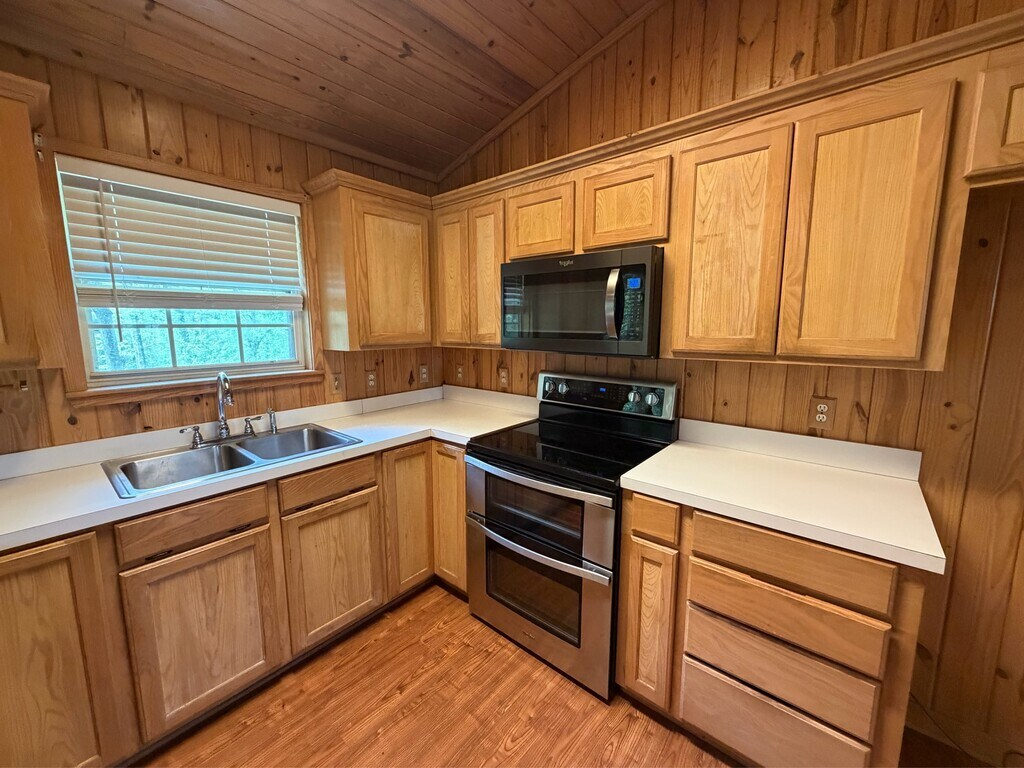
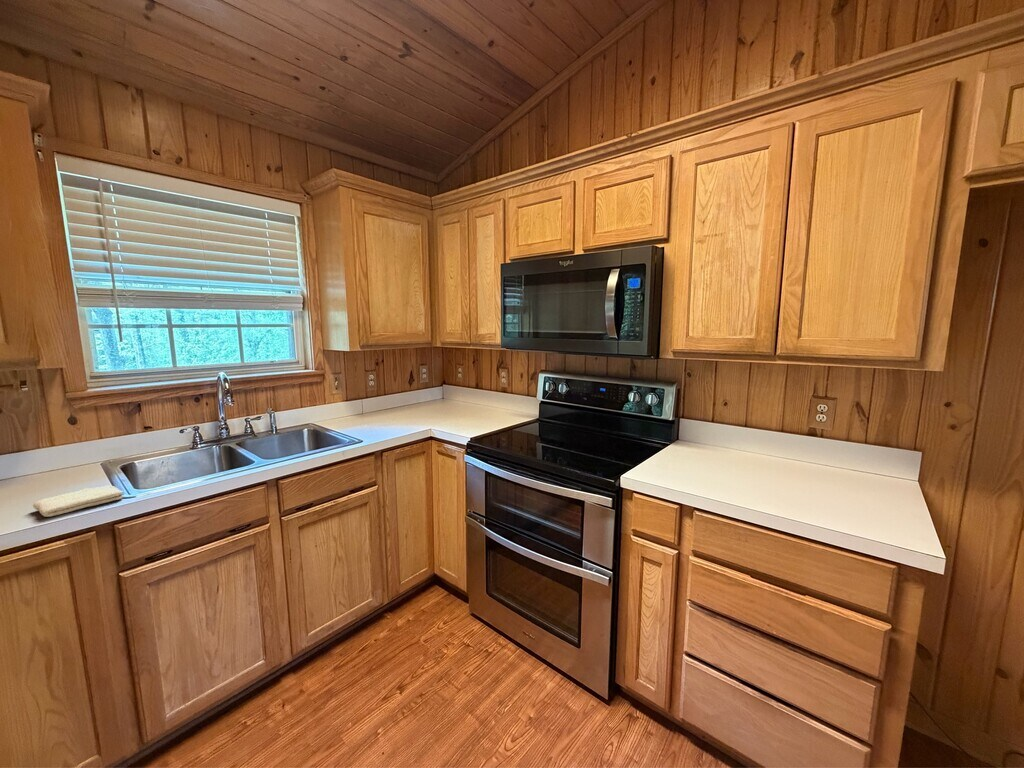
+ washcloth [32,484,124,518]
